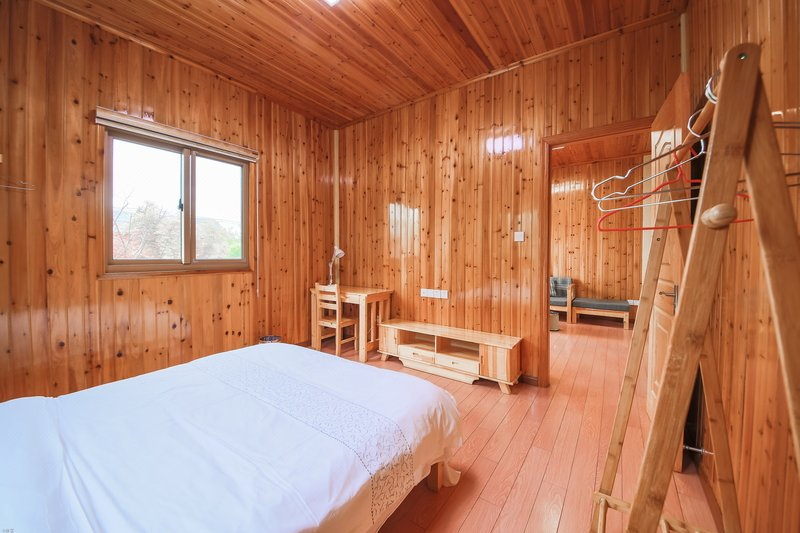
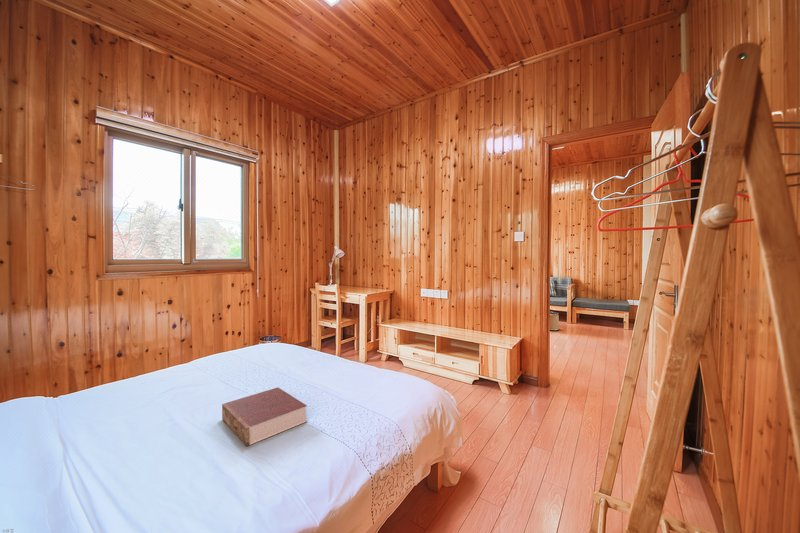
+ book [221,386,308,447]
